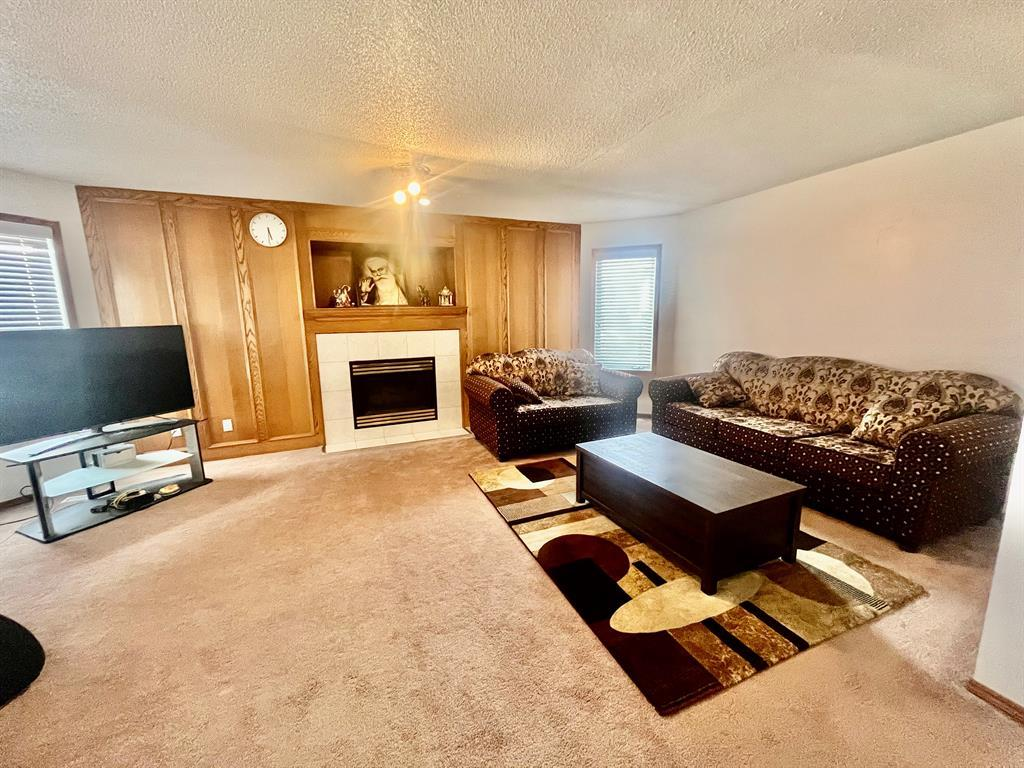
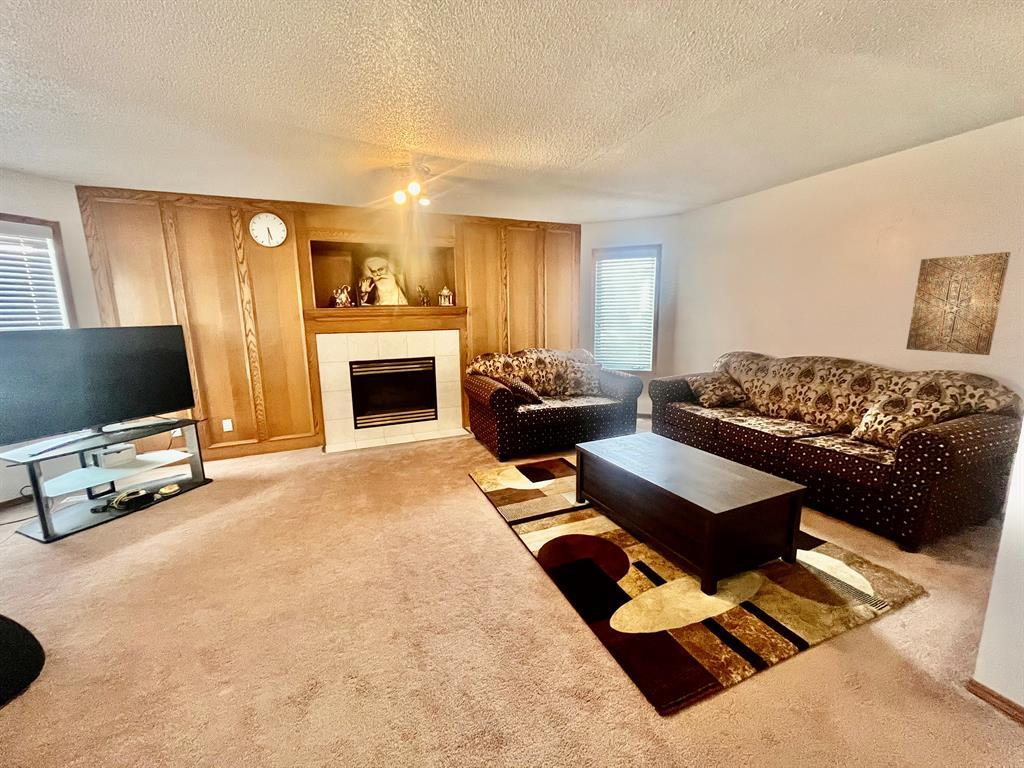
+ wall art [905,251,1012,356]
